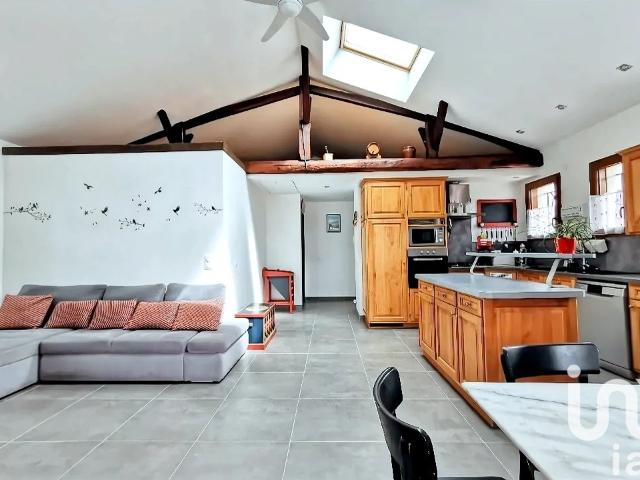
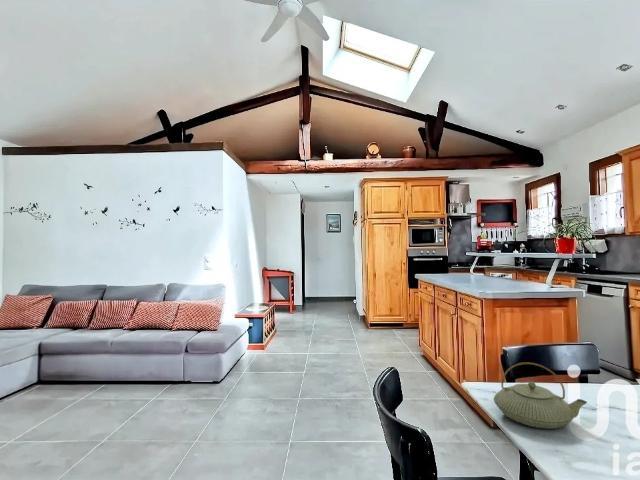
+ teapot [493,361,588,430]
